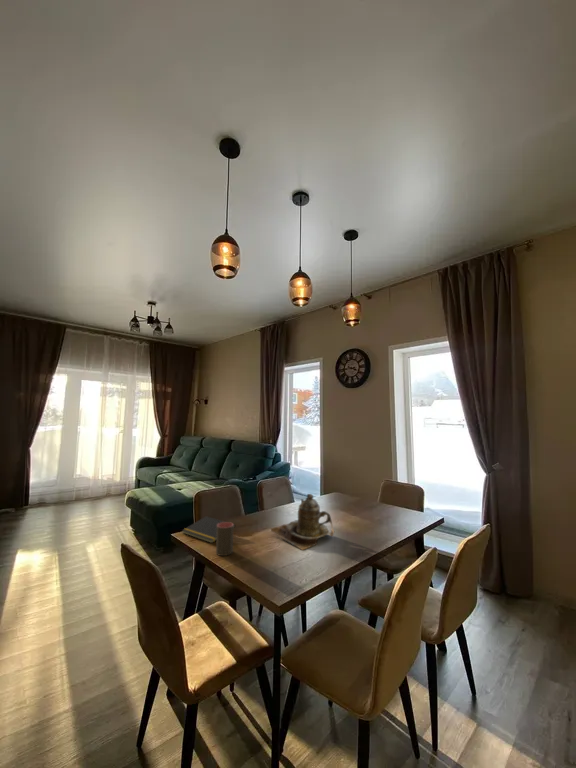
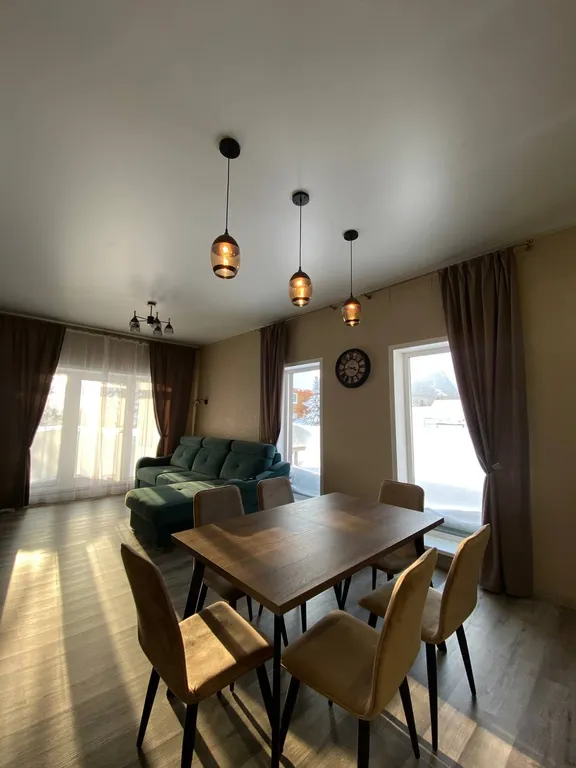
- notepad [181,515,236,544]
- teapot [269,493,335,551]
- cup [215,521,234,557]
